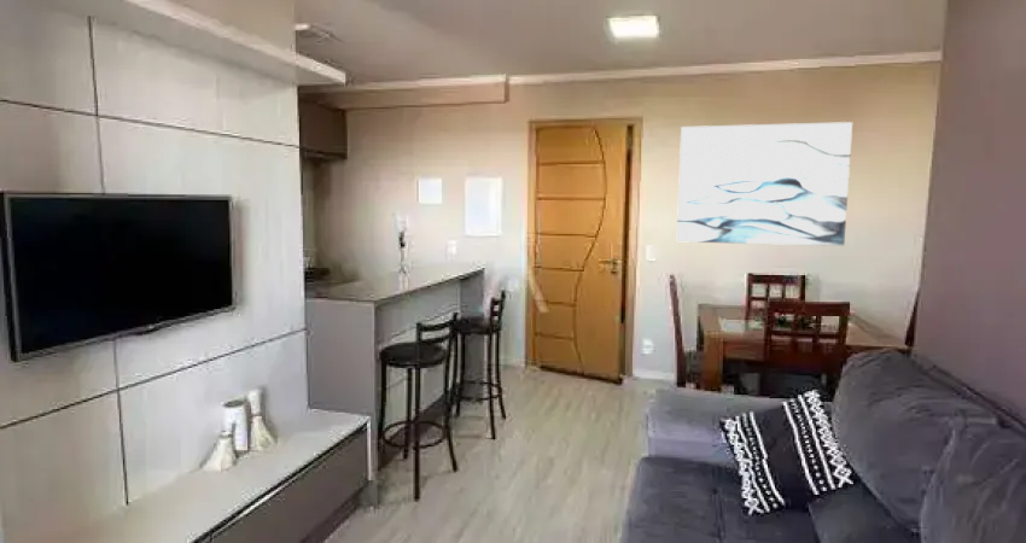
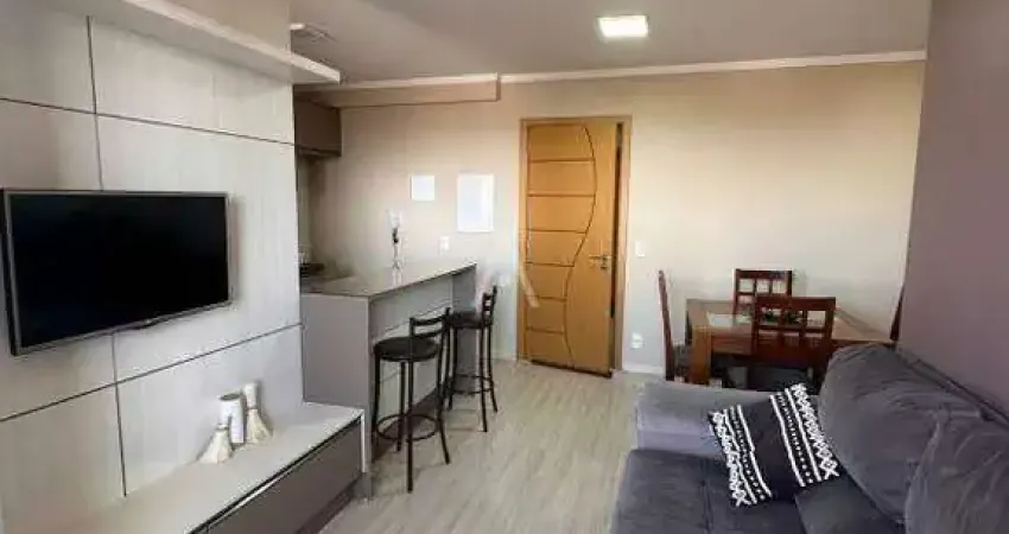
- wall art [676,121,853,247]
